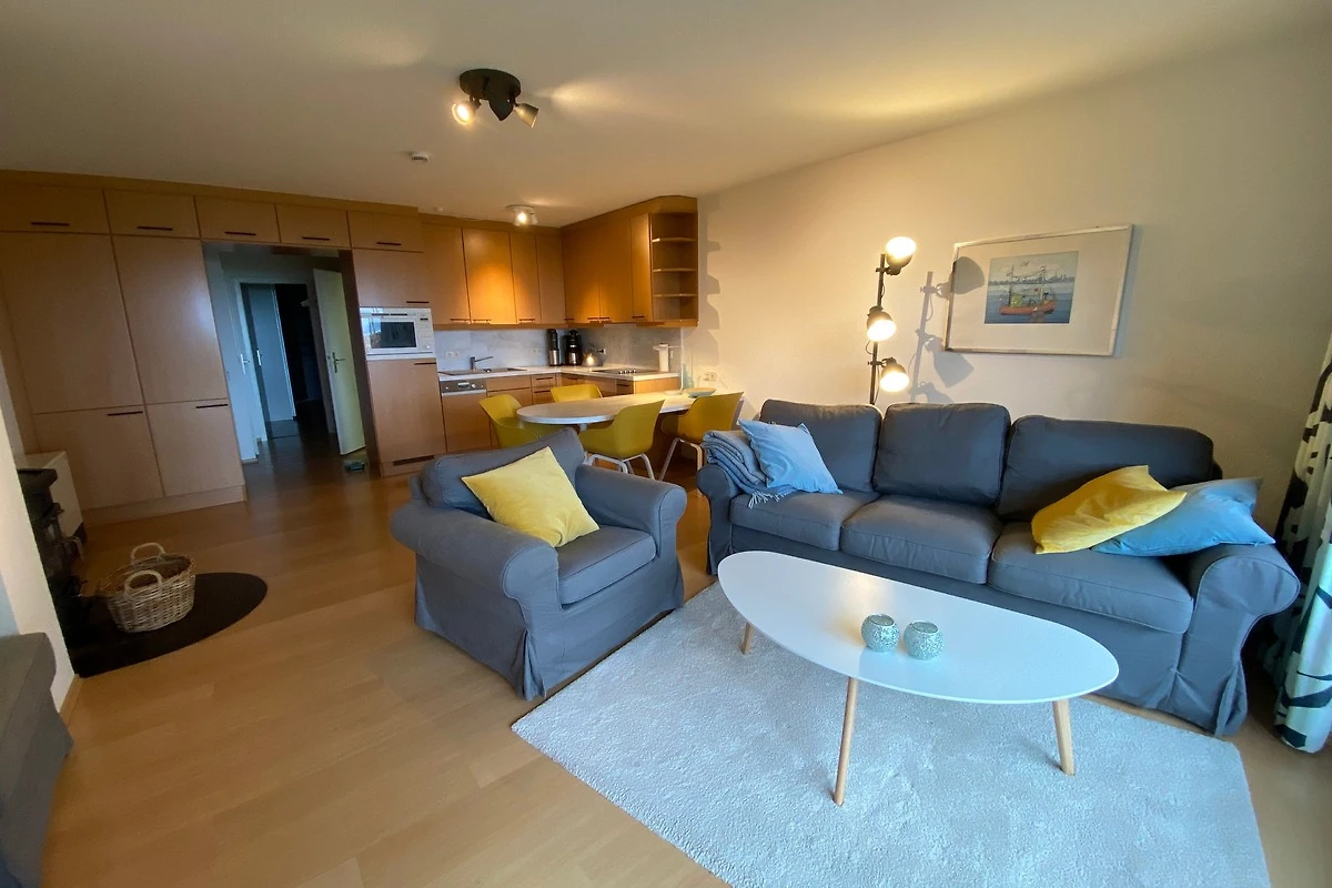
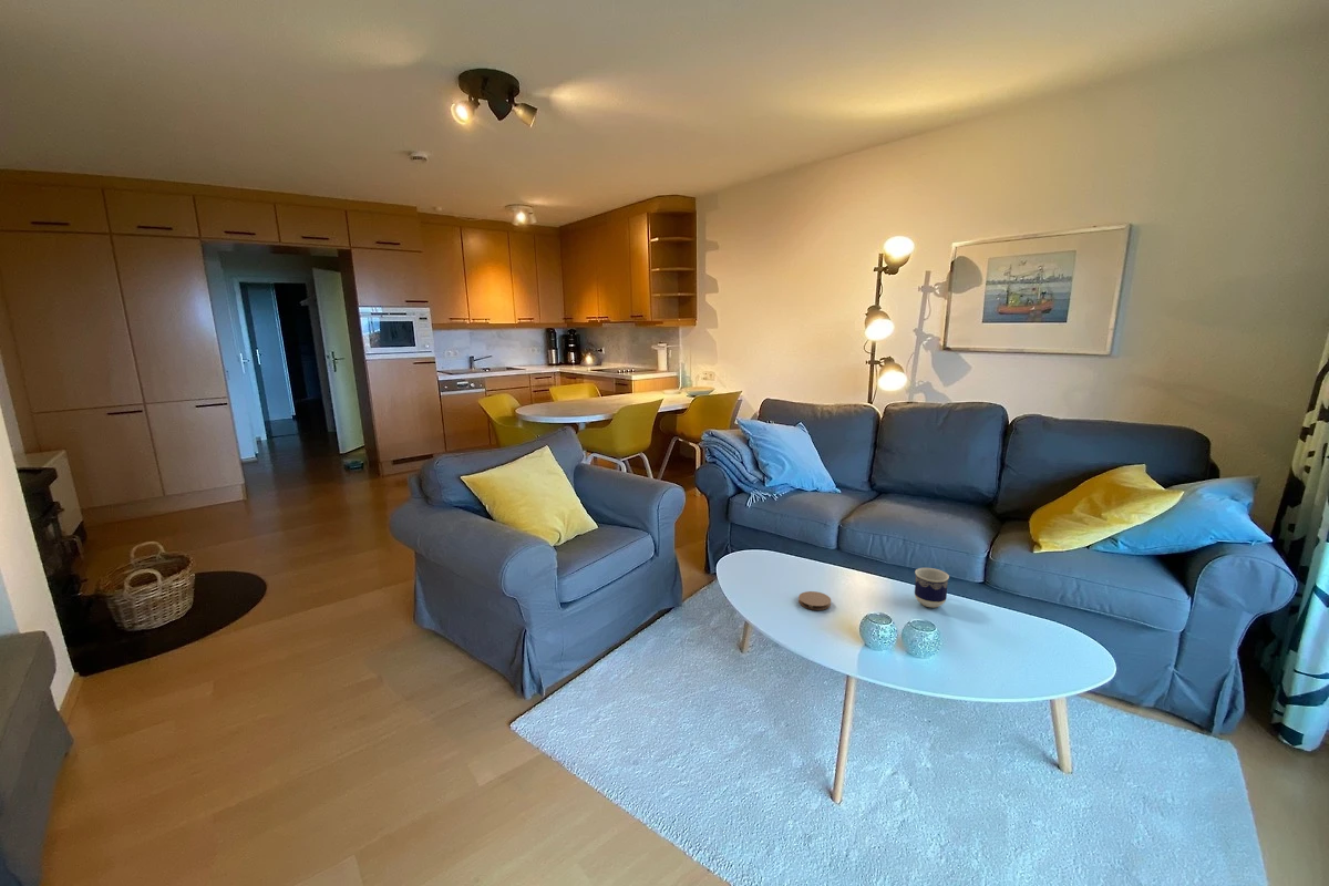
+ coaster [797,590,832,611]
+ cup [914,567,950,609]
